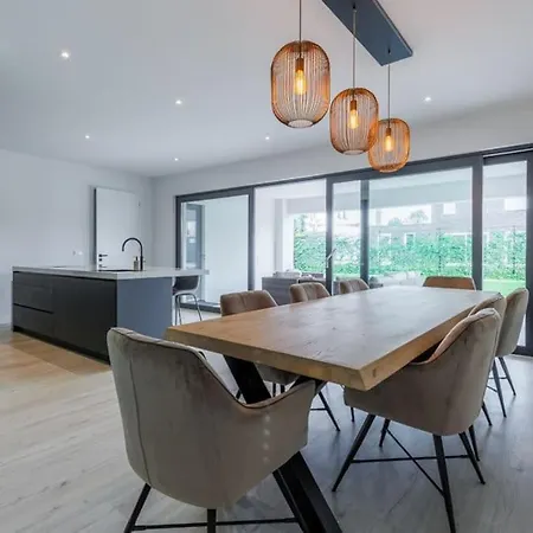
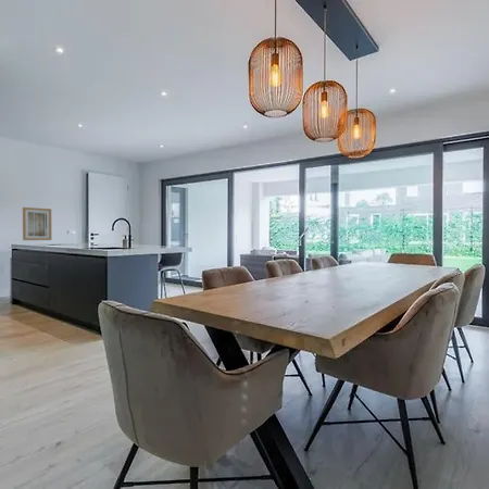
+ wall art [22,206,52,241]
